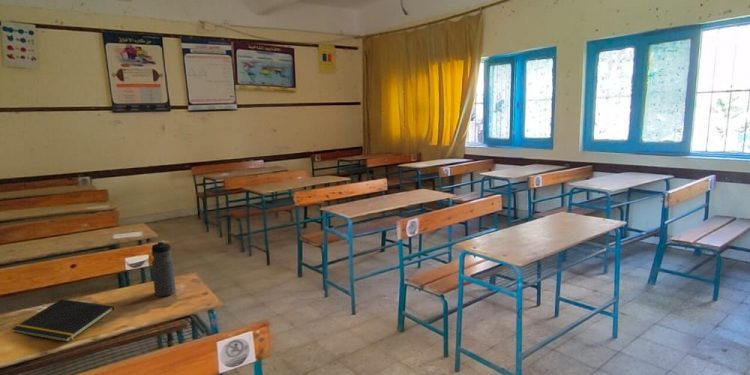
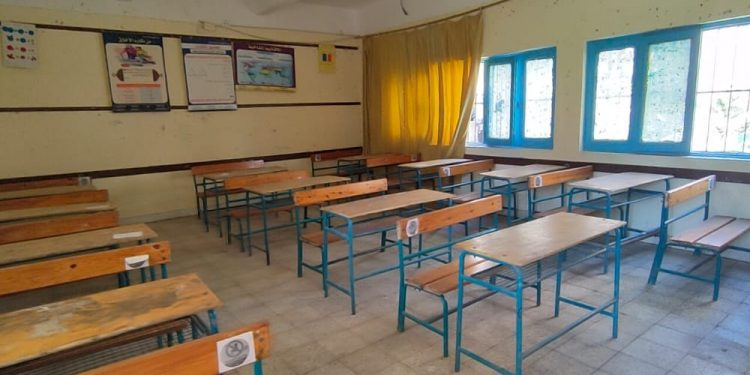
- notepad [11,298,115,343]
- water bottle [150,240,177,297]
